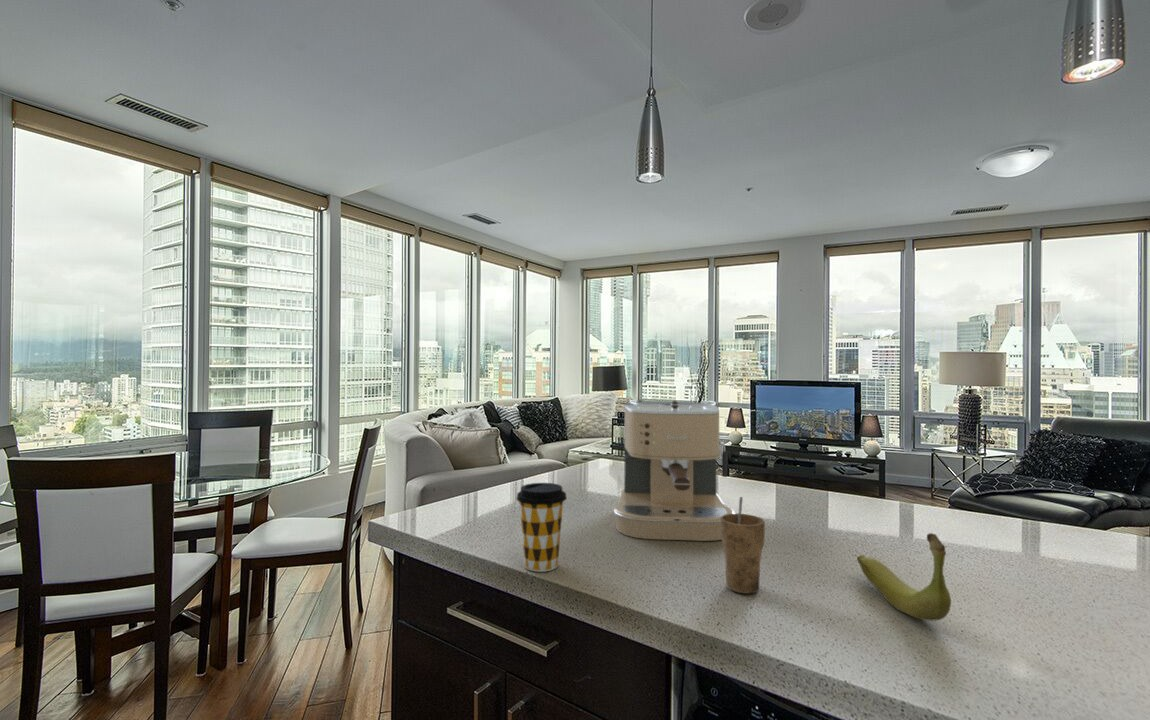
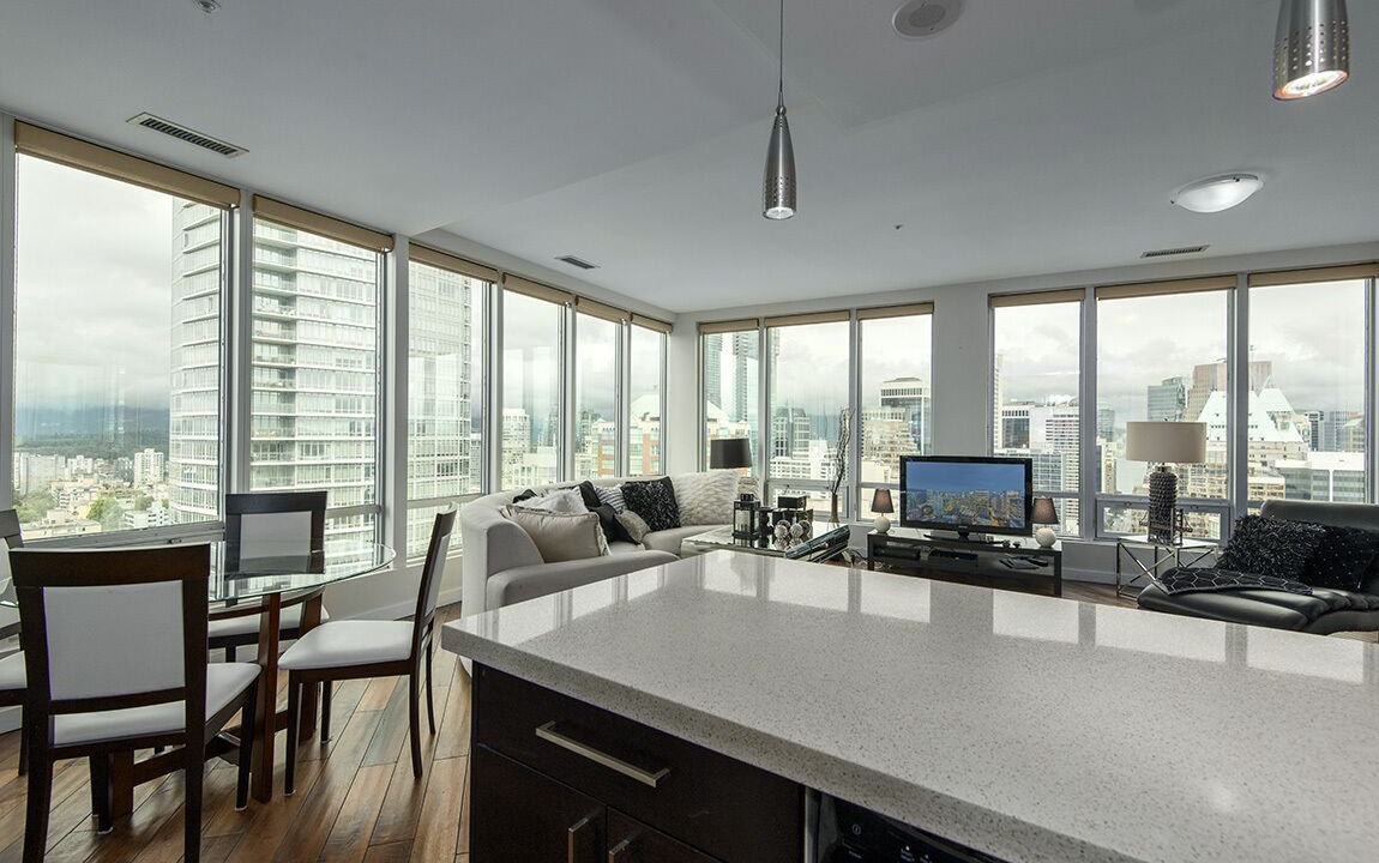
- coffee maker [612,399,736,542]
- coffee cup [515,482,568,573]
- banana [856,532,952,622]
- cup [721,496,766,594]
